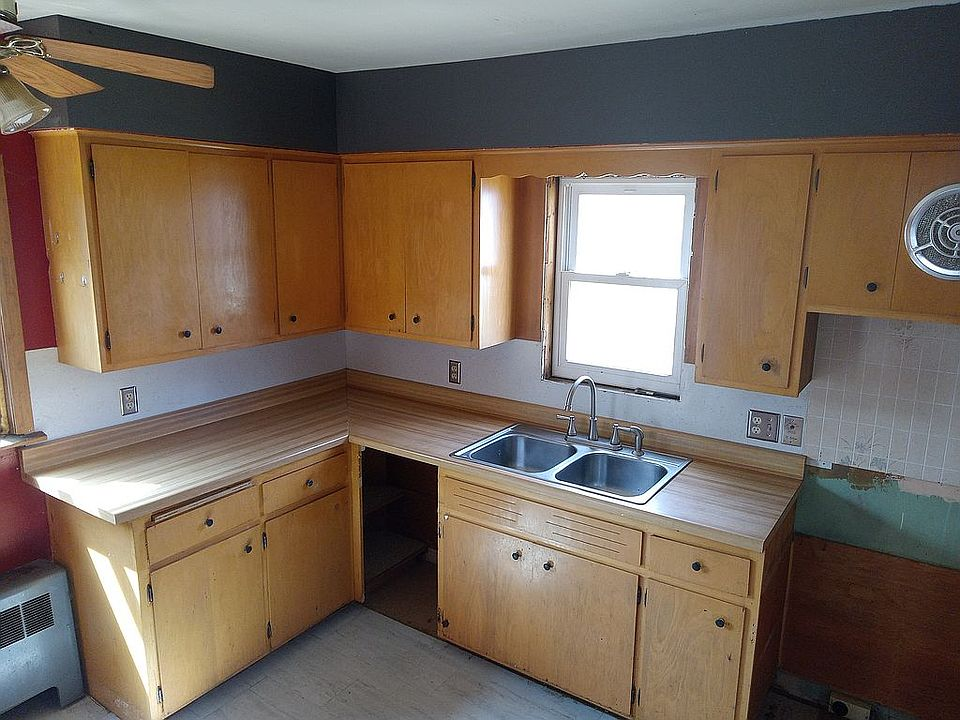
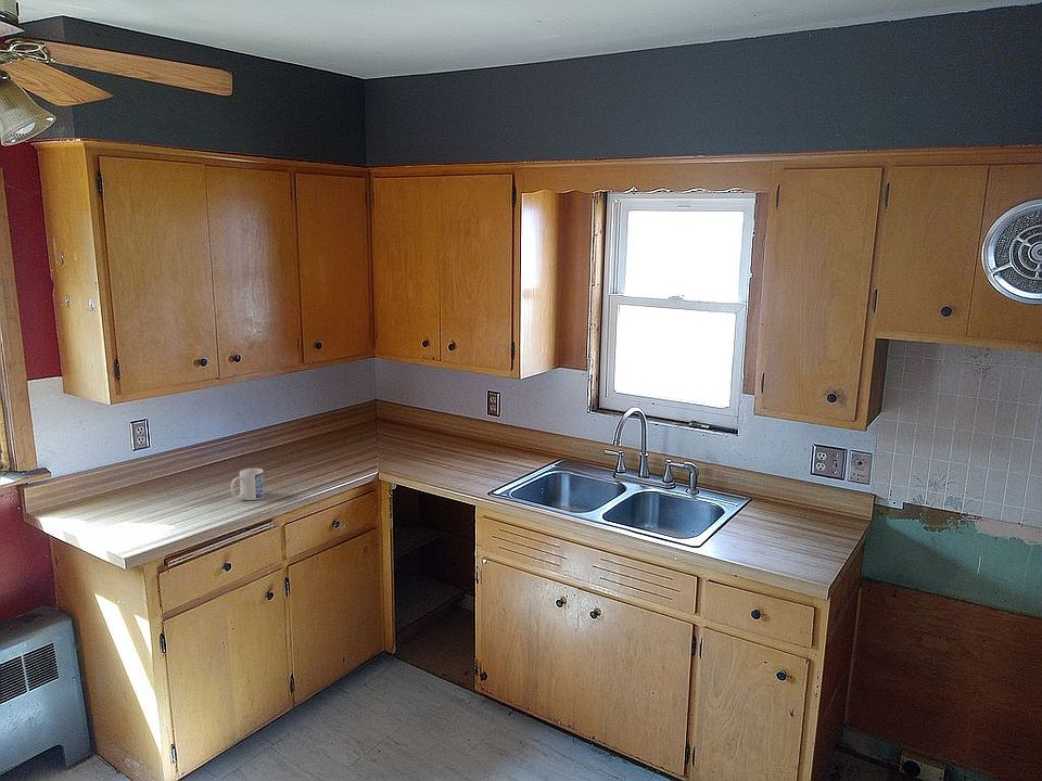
+ mug [230,468,265,501]
